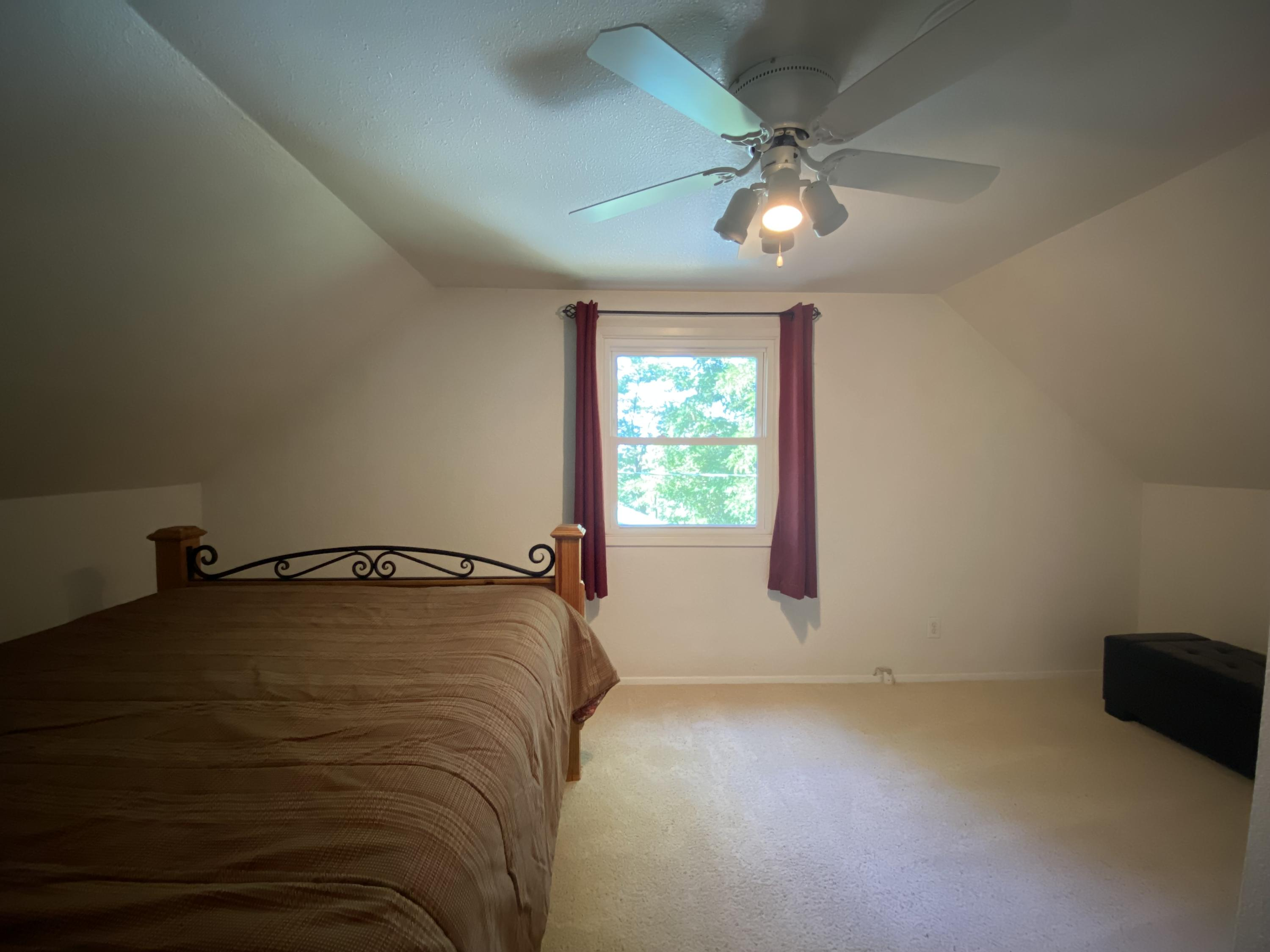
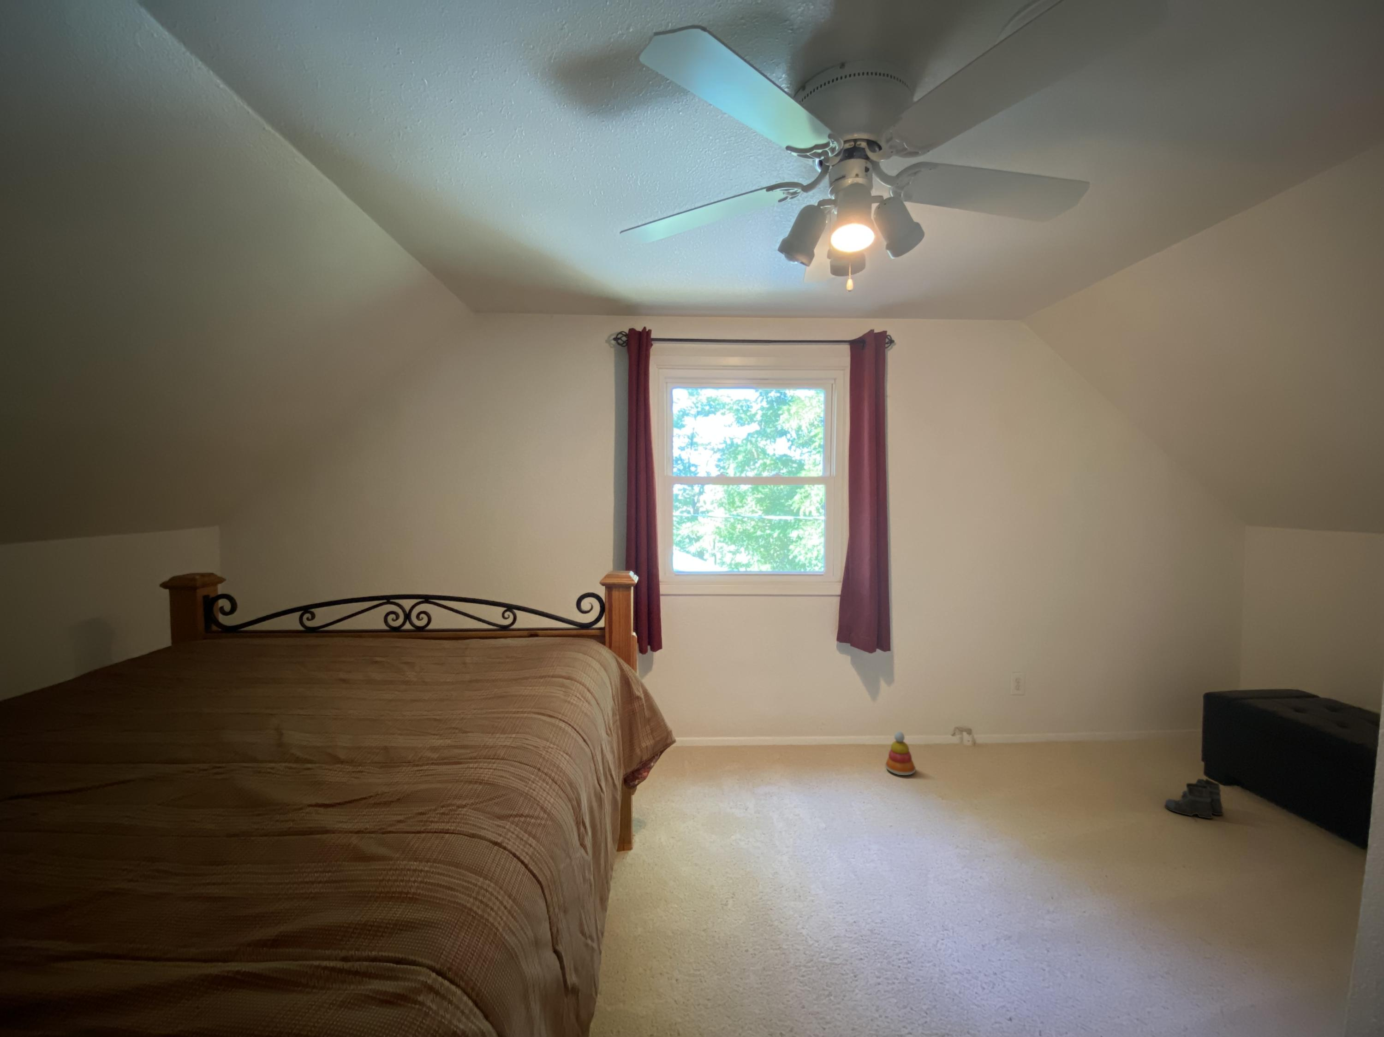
+ stacking toy [885,731,916,776]
+ boots [1164,778,1225,822]
